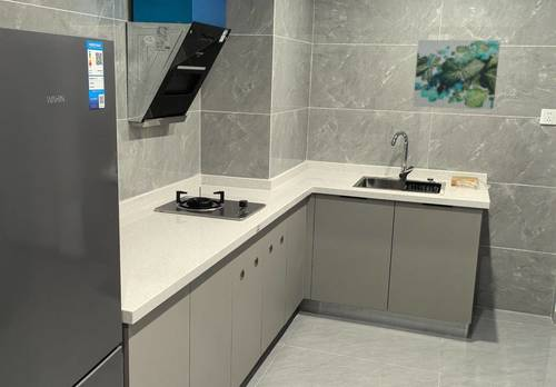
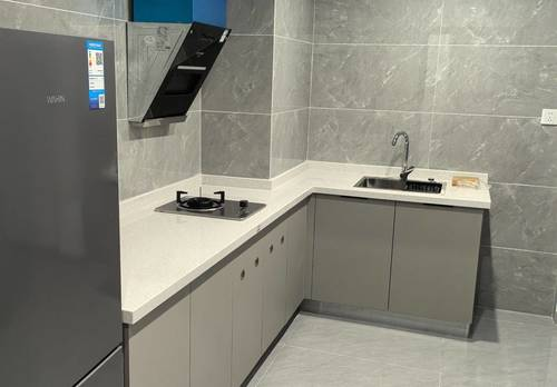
- wall art [413,39,502,111]
